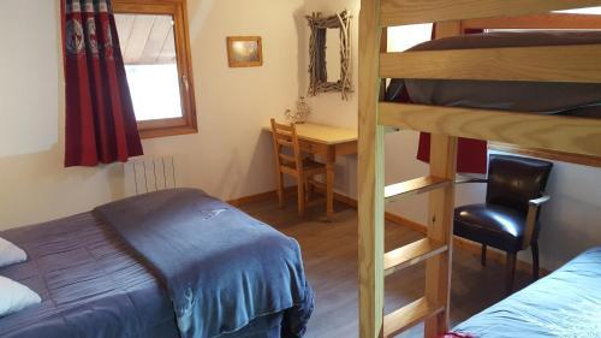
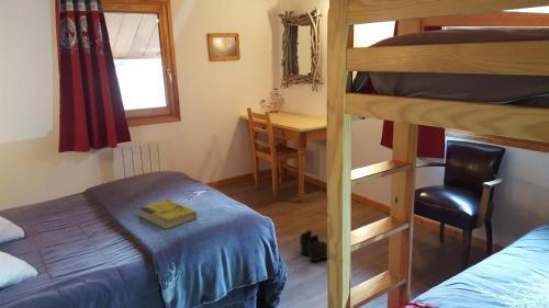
+ boots [298,229,328,263]
+ book [137,198,198,230]
